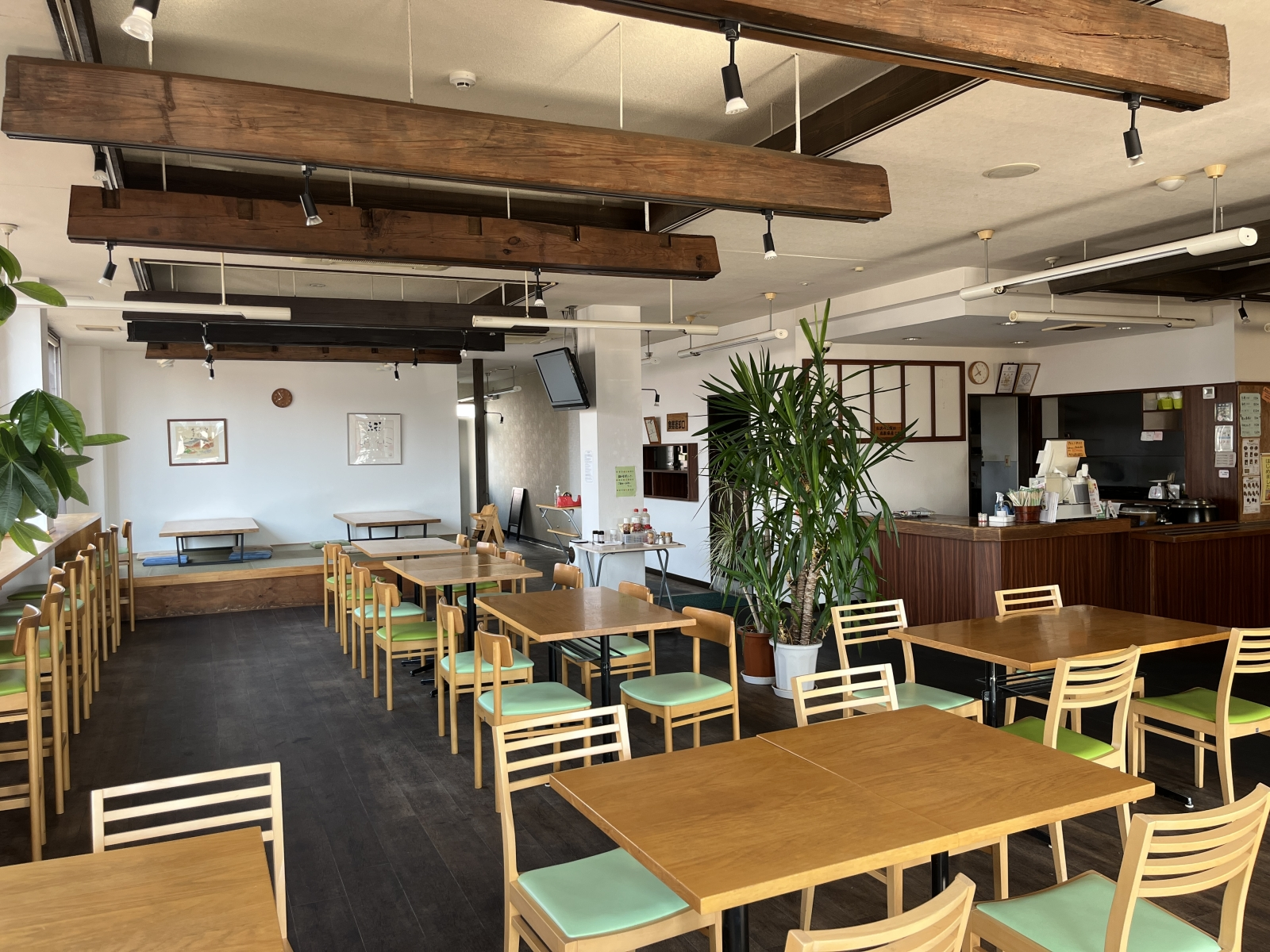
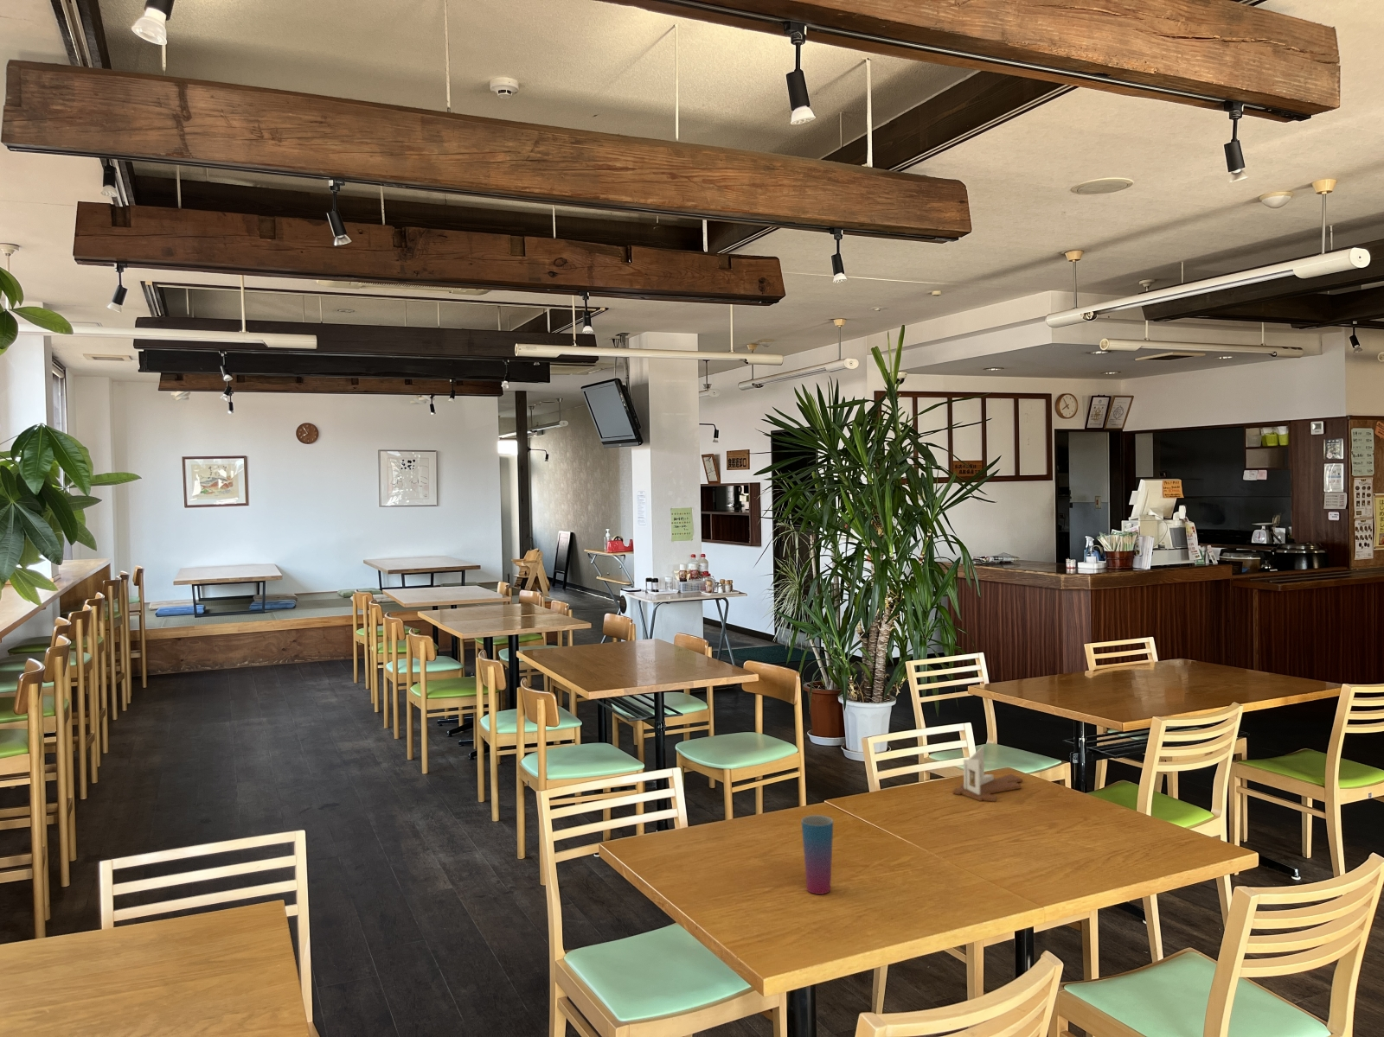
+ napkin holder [952,745,1023,803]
+ cup [800,814,834,895]
